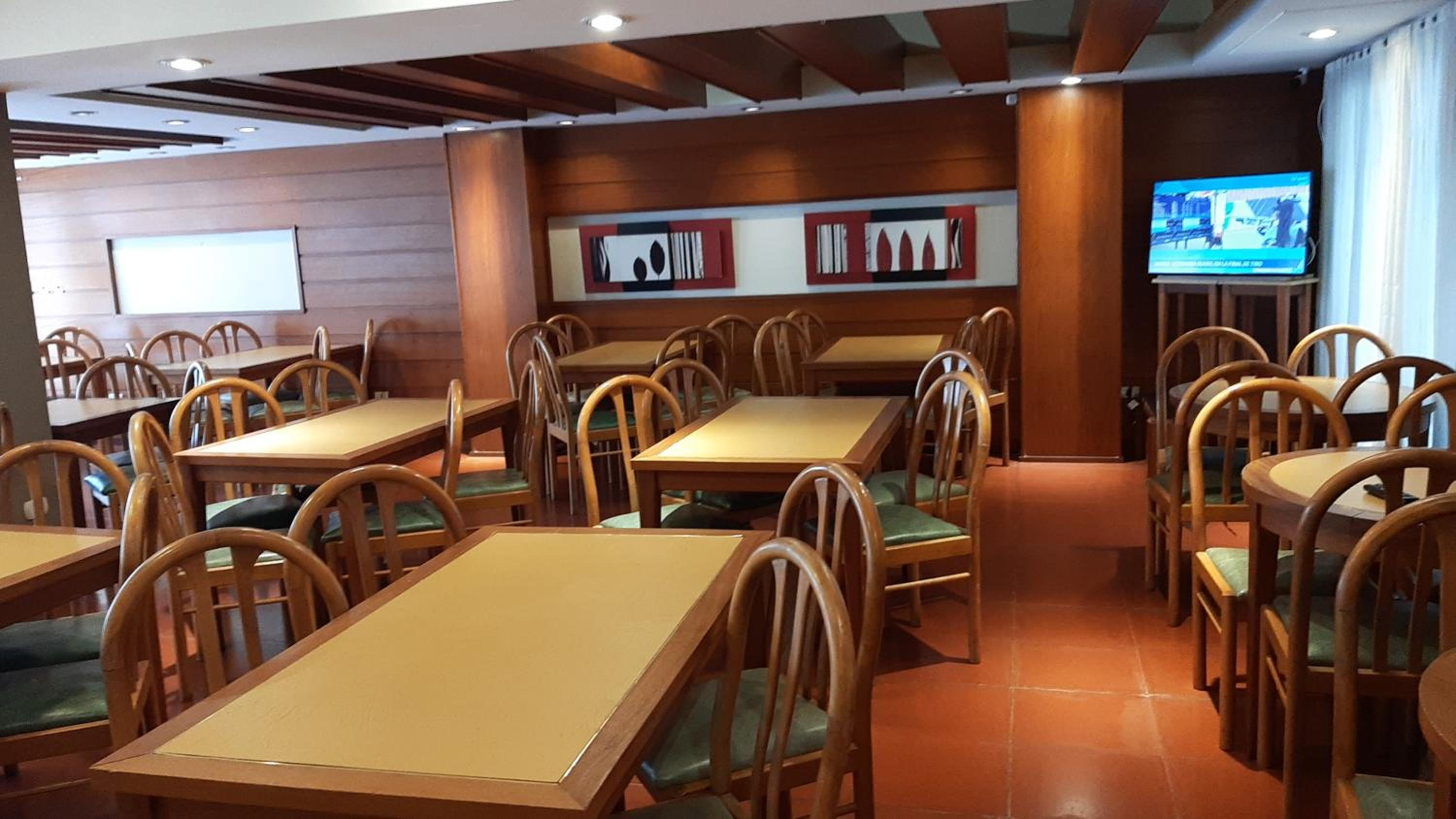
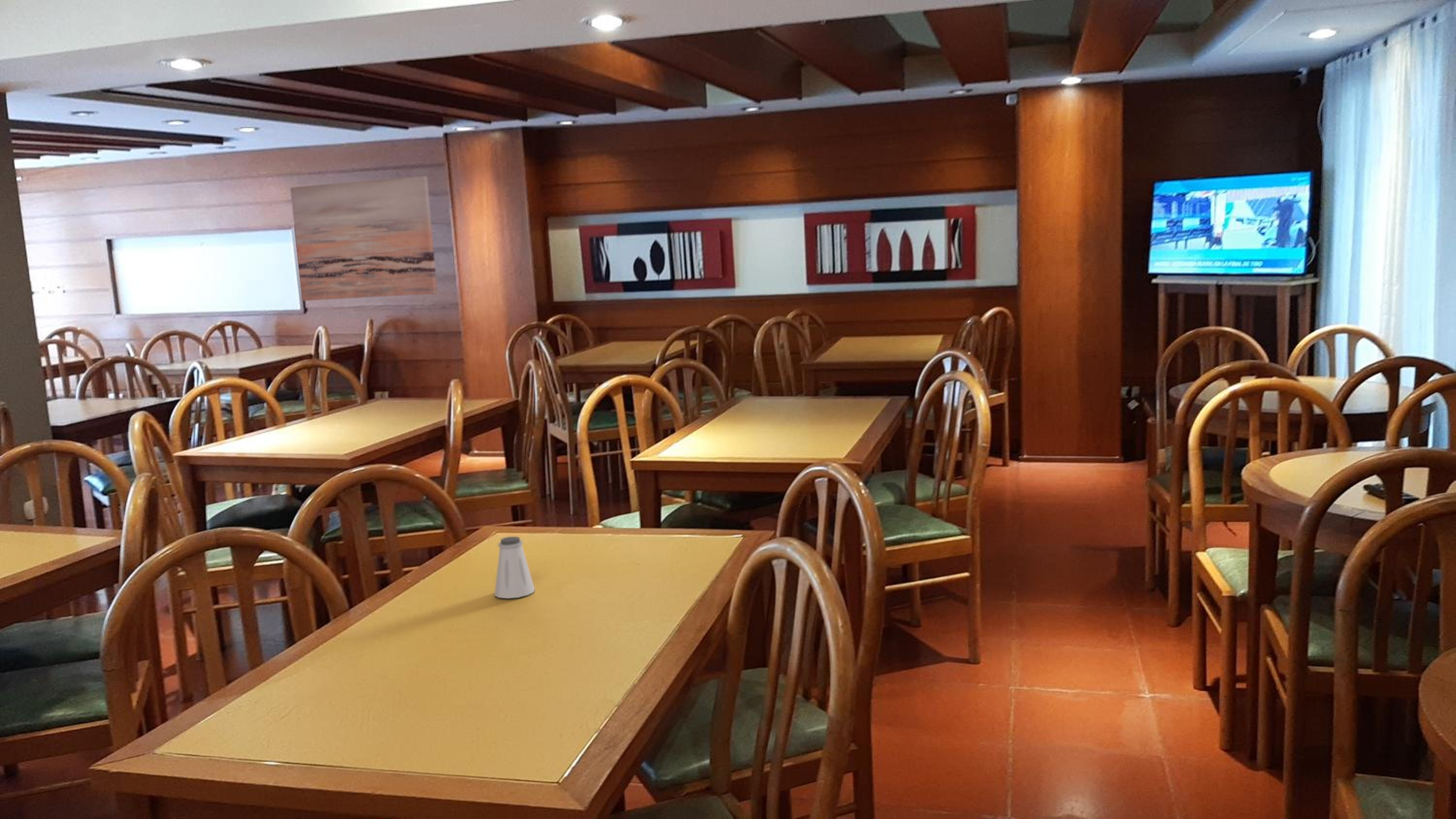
+ wall art [290,176,438,301]
+ saltshaker [494,536,535,599]
